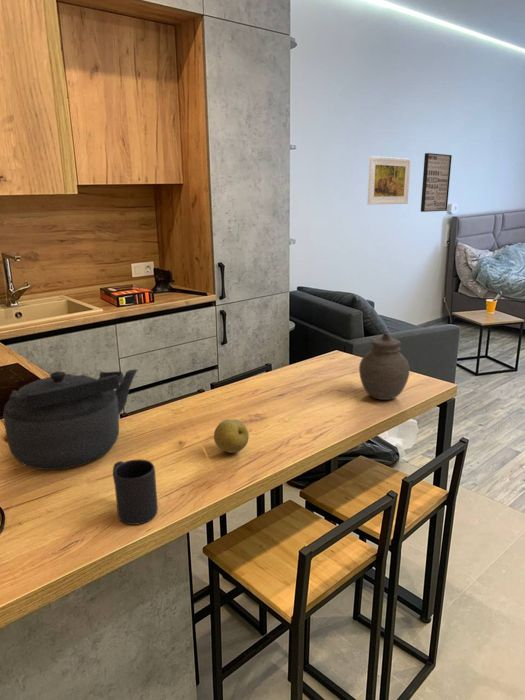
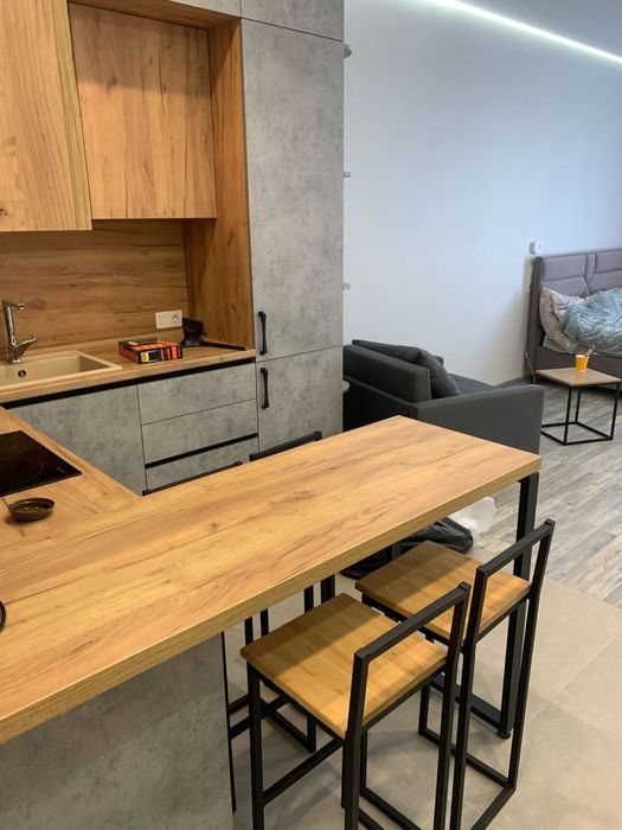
- kettle [2,368,138,471]
- jar [358,332,411,401]
- wall art [420,152,453,213]
- mug [112,458,159,526]
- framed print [366,155,412,206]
- fruit [213,418,250,454]
